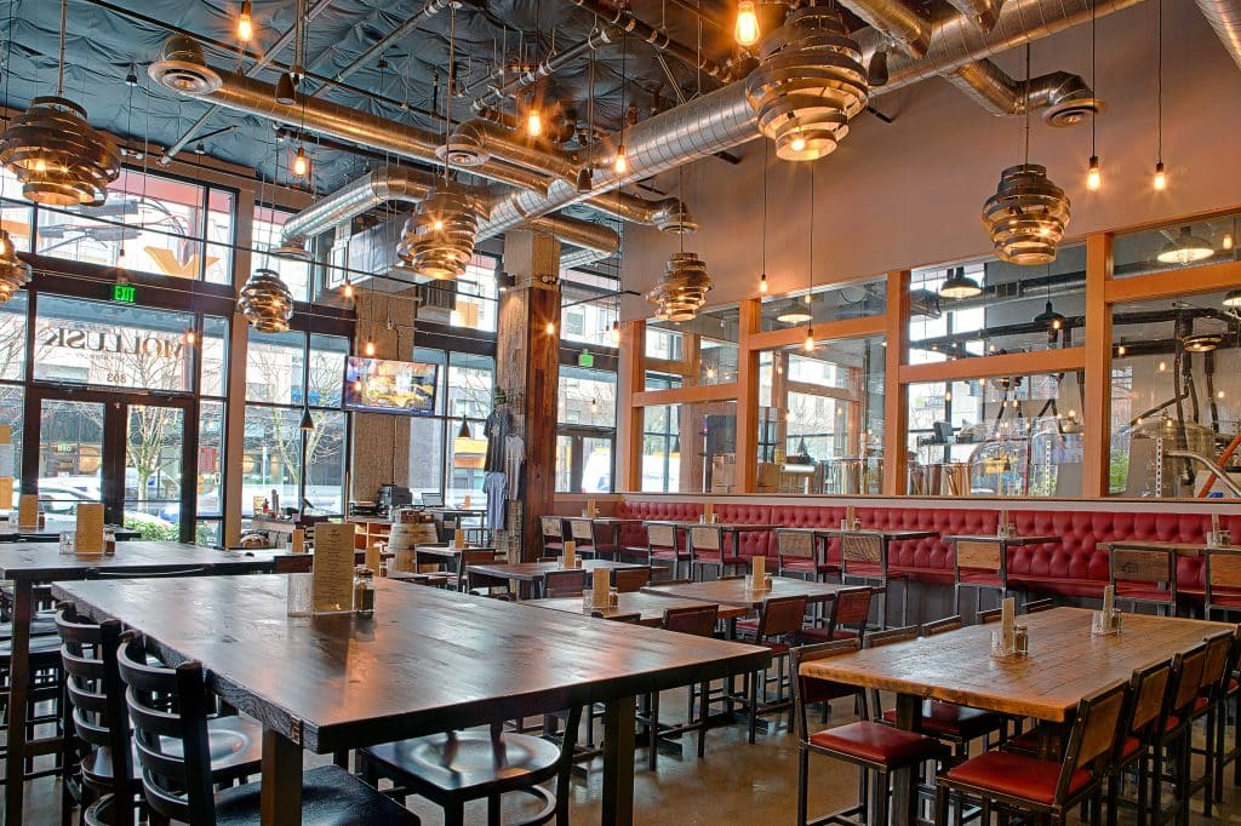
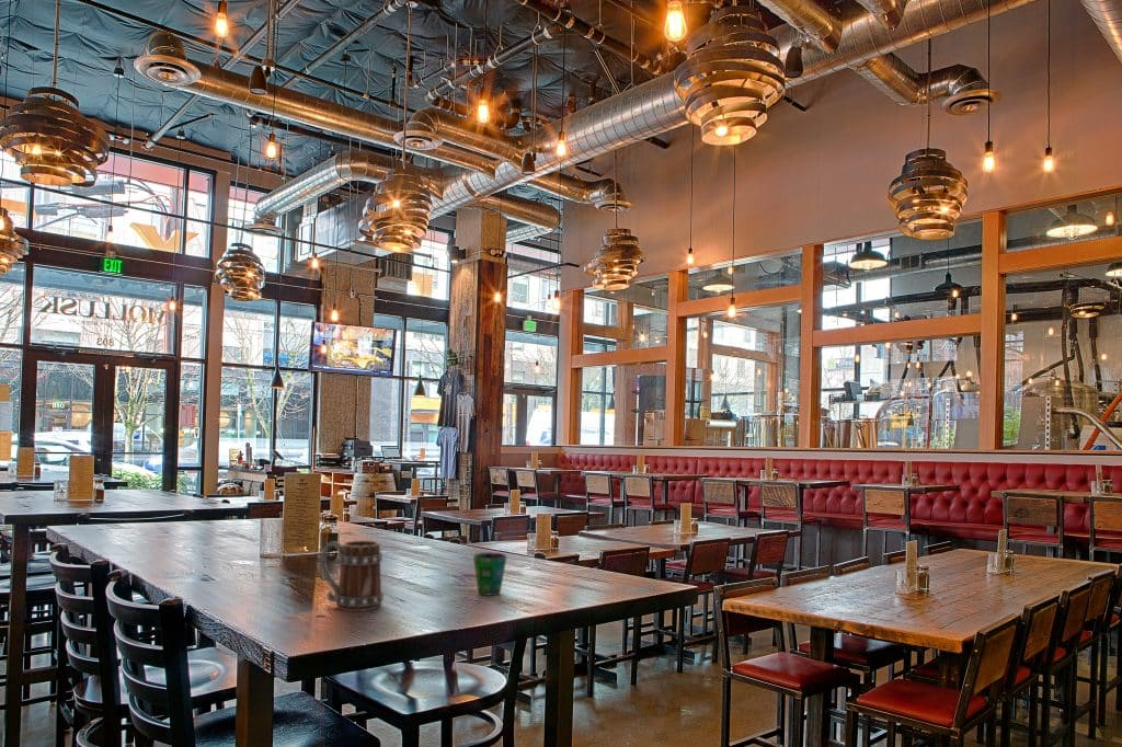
+ cup [472,551,508,596]
+ beer mug [319,540,385,612]
